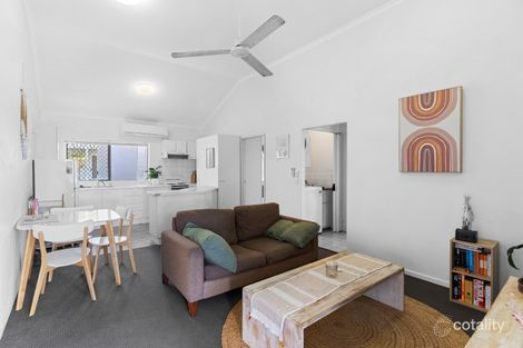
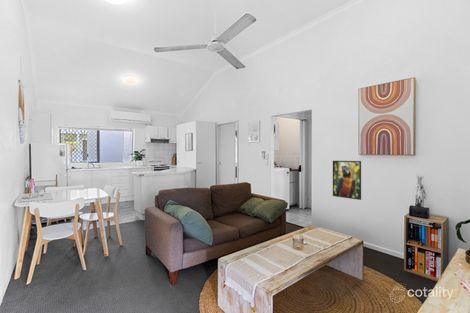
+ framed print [332,160,362,201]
